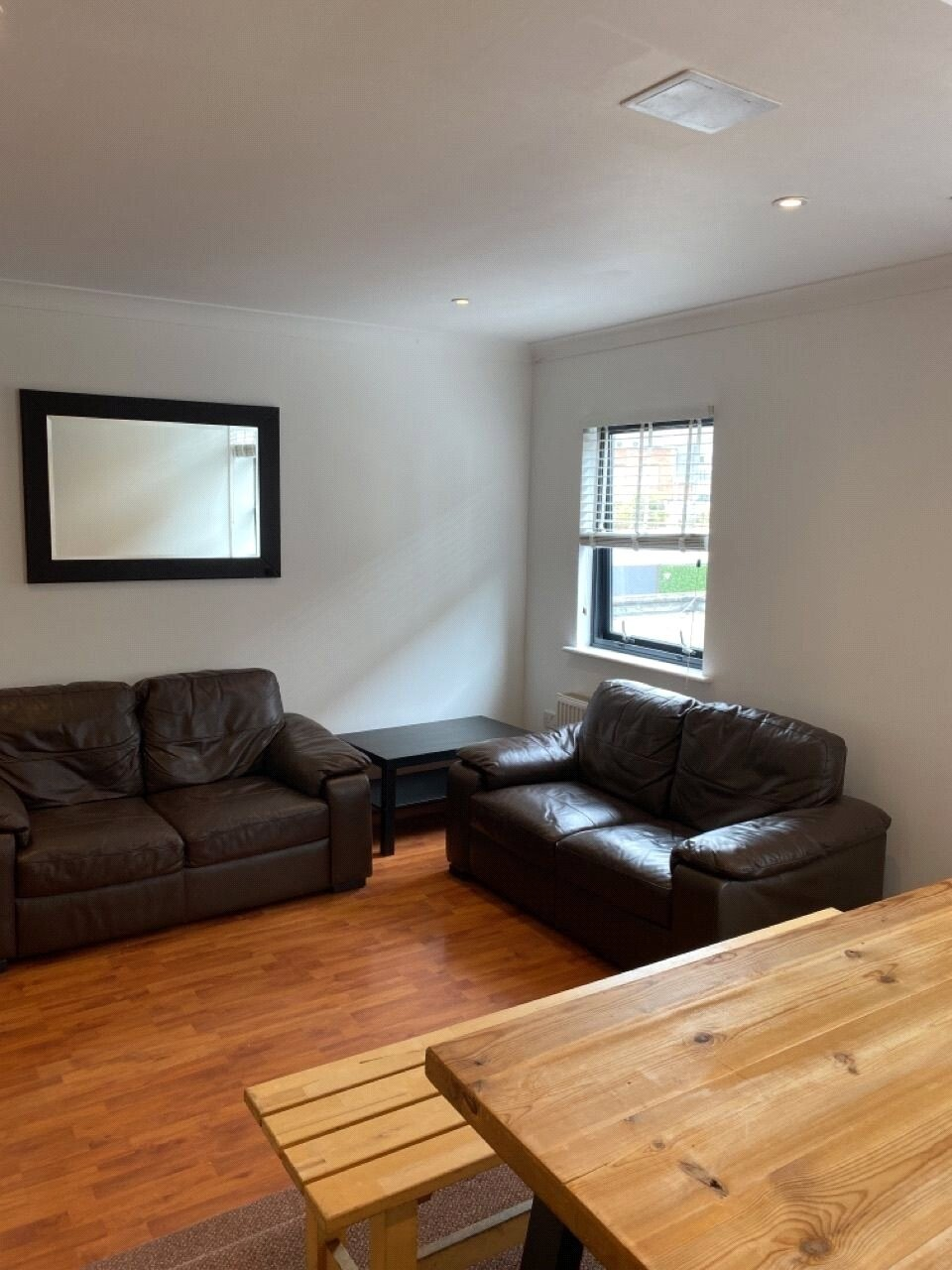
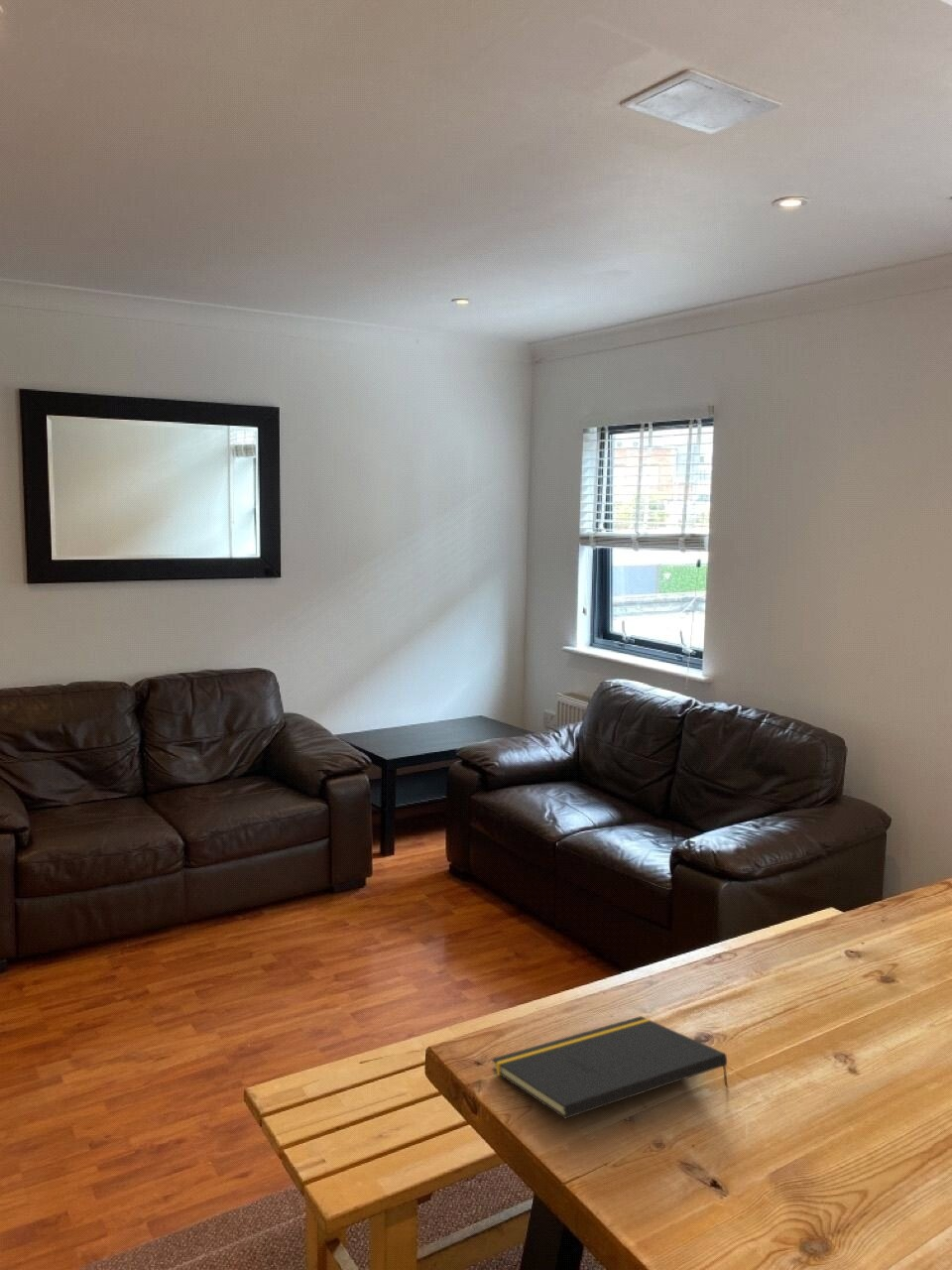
+ notepad [491,1015,730,1120]
